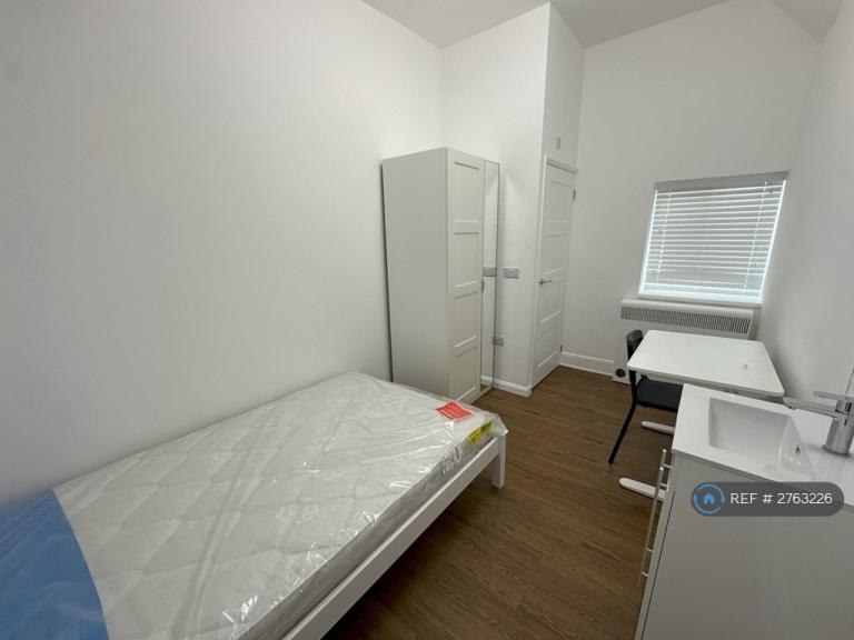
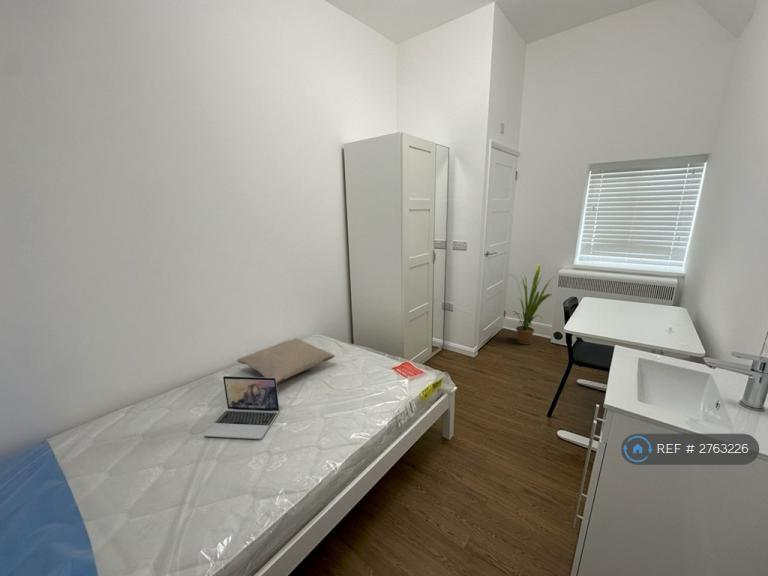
+ pillow [236,337,336,385]
+ laptop [203,375,280,440]
+ house plant [508,262,555,345]
